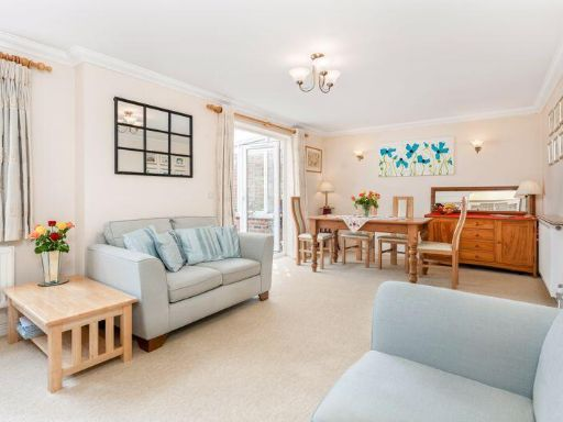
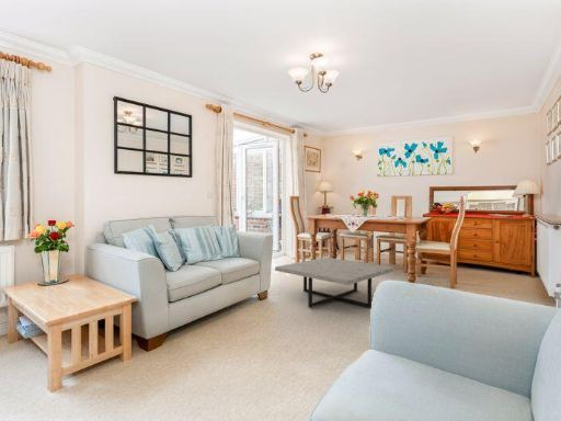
+ coffee table [274,257,396,309]
